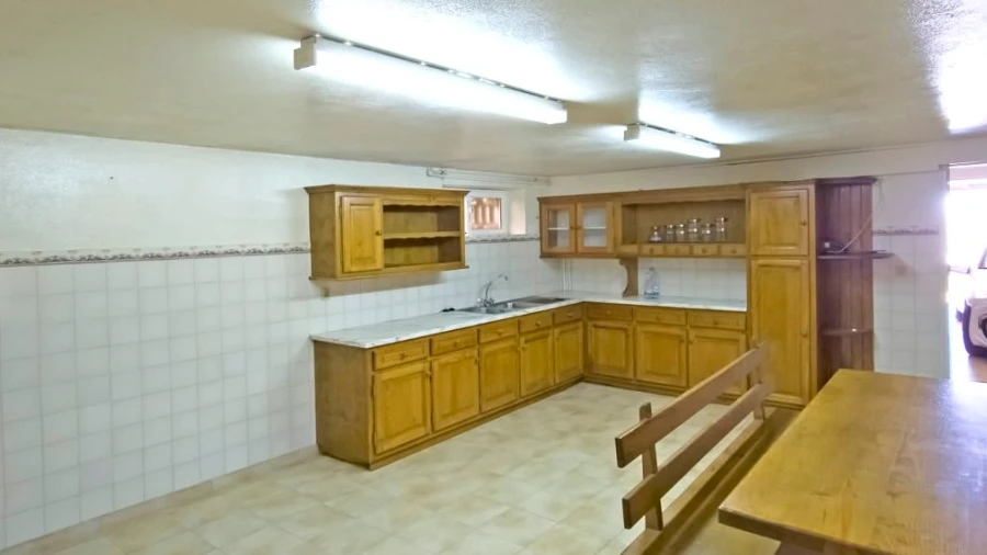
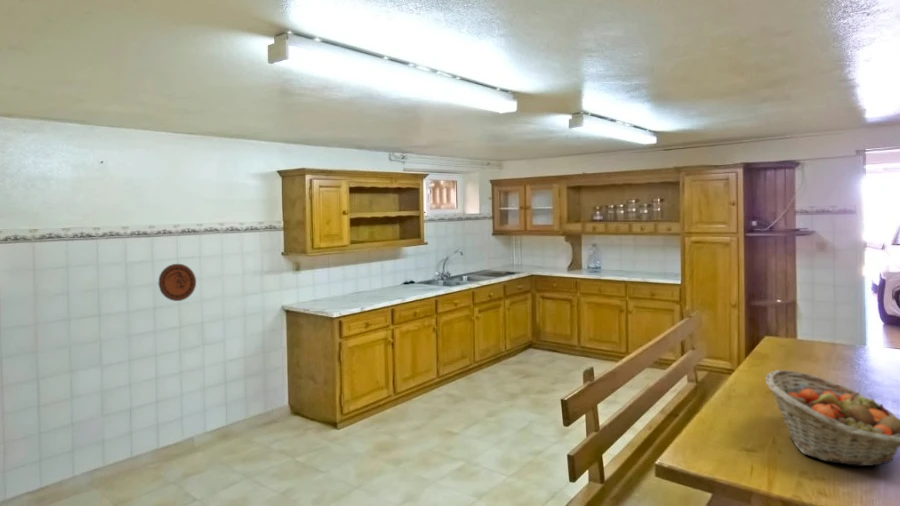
+ decorative plate [158,263,197,302]
+ fruit basket [765,369,900,467]
